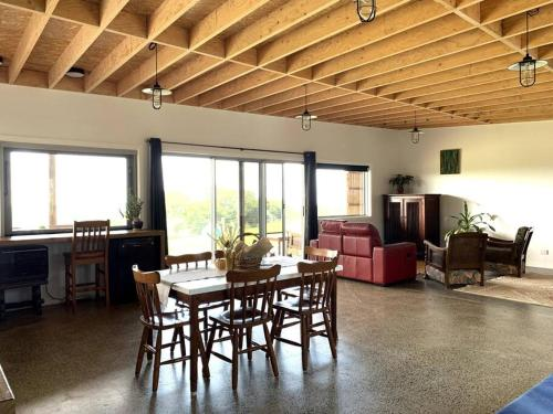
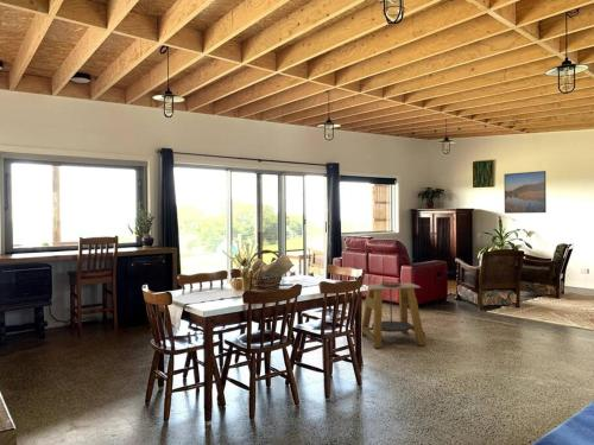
+ side table [361,281,426,349]
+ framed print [503,170,548,215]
